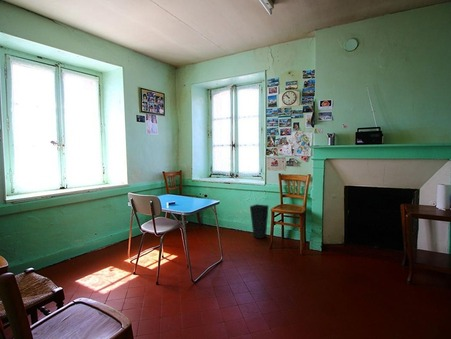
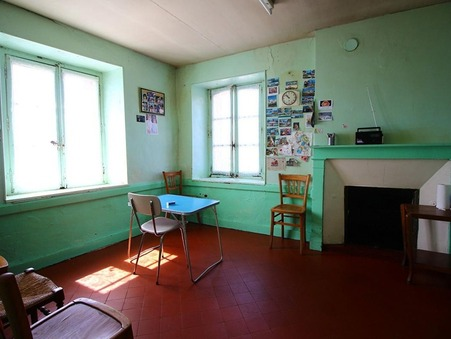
- vase [249,203,270,239]
